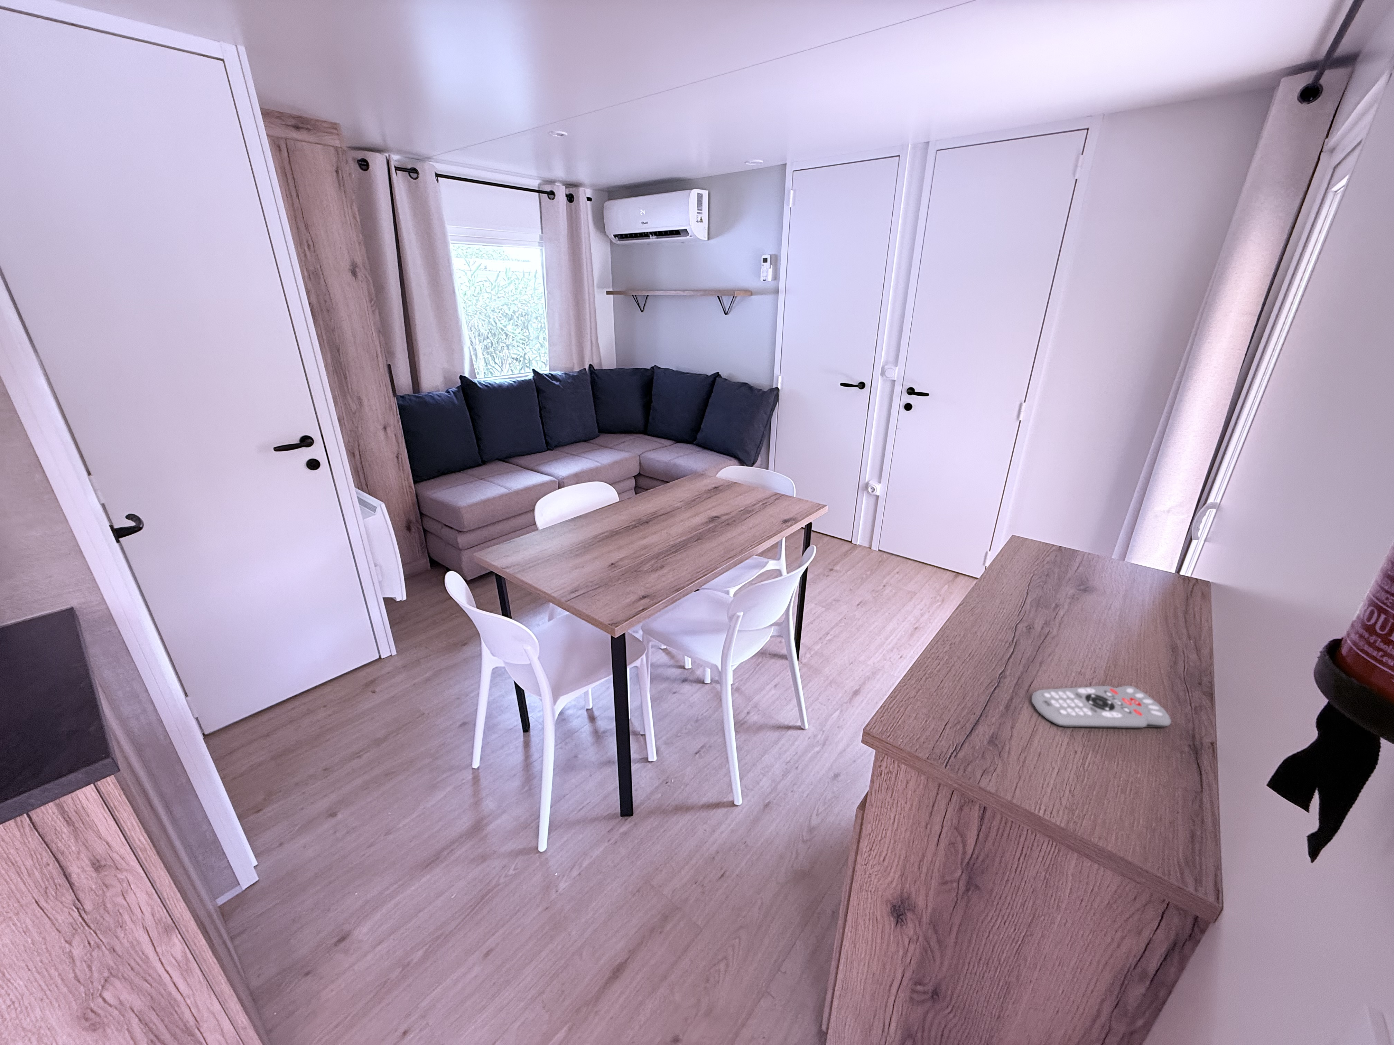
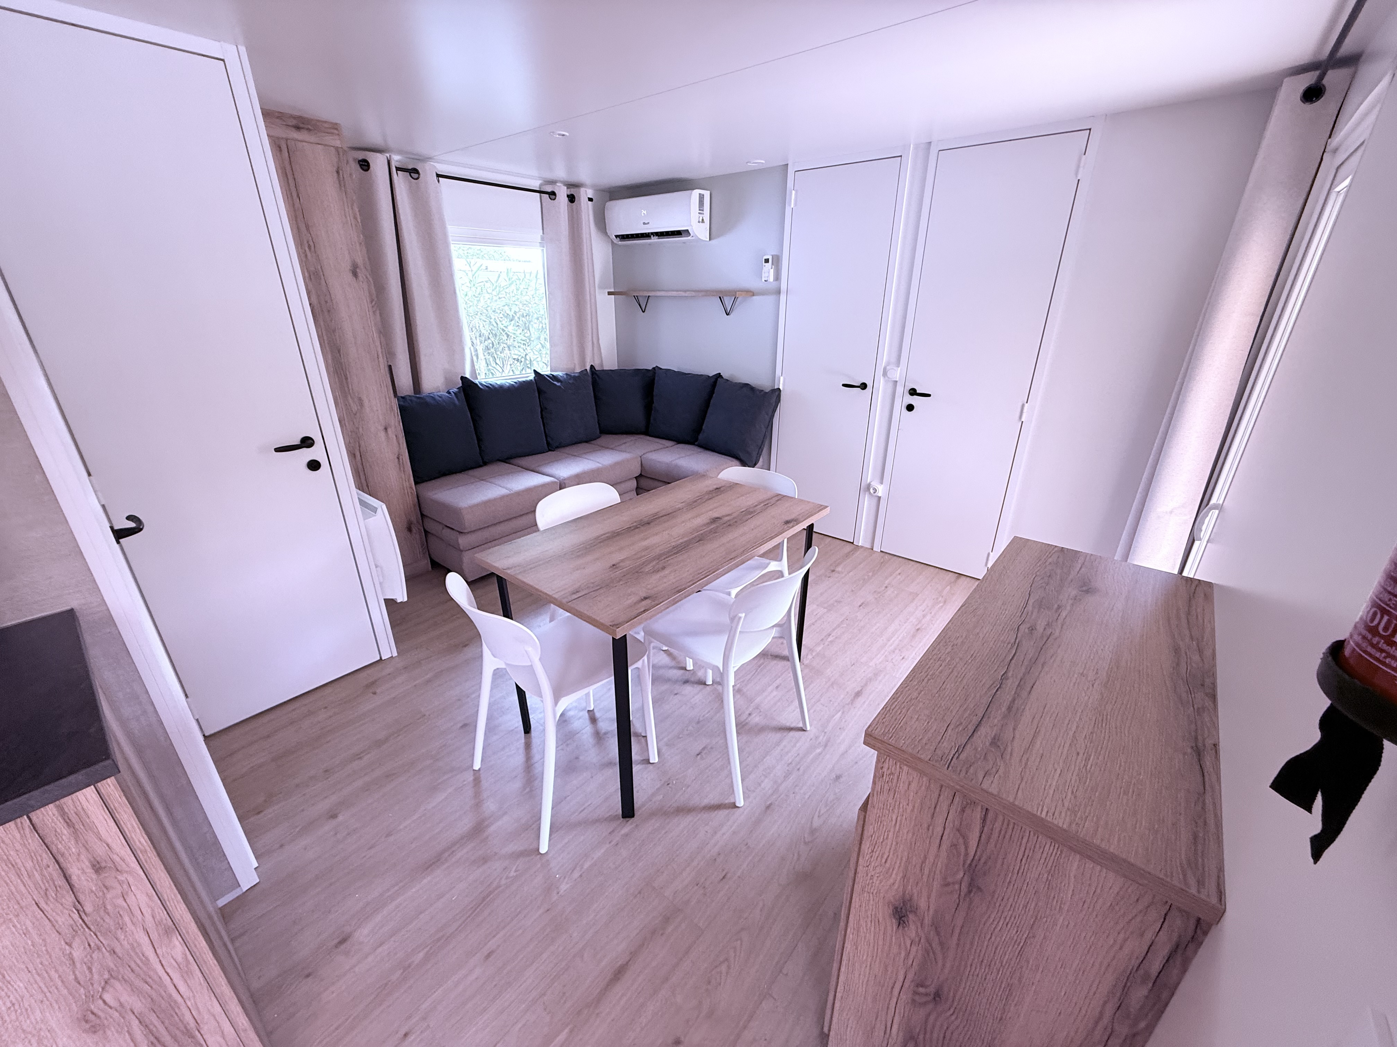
- remote control [1032,685,1171,729]
